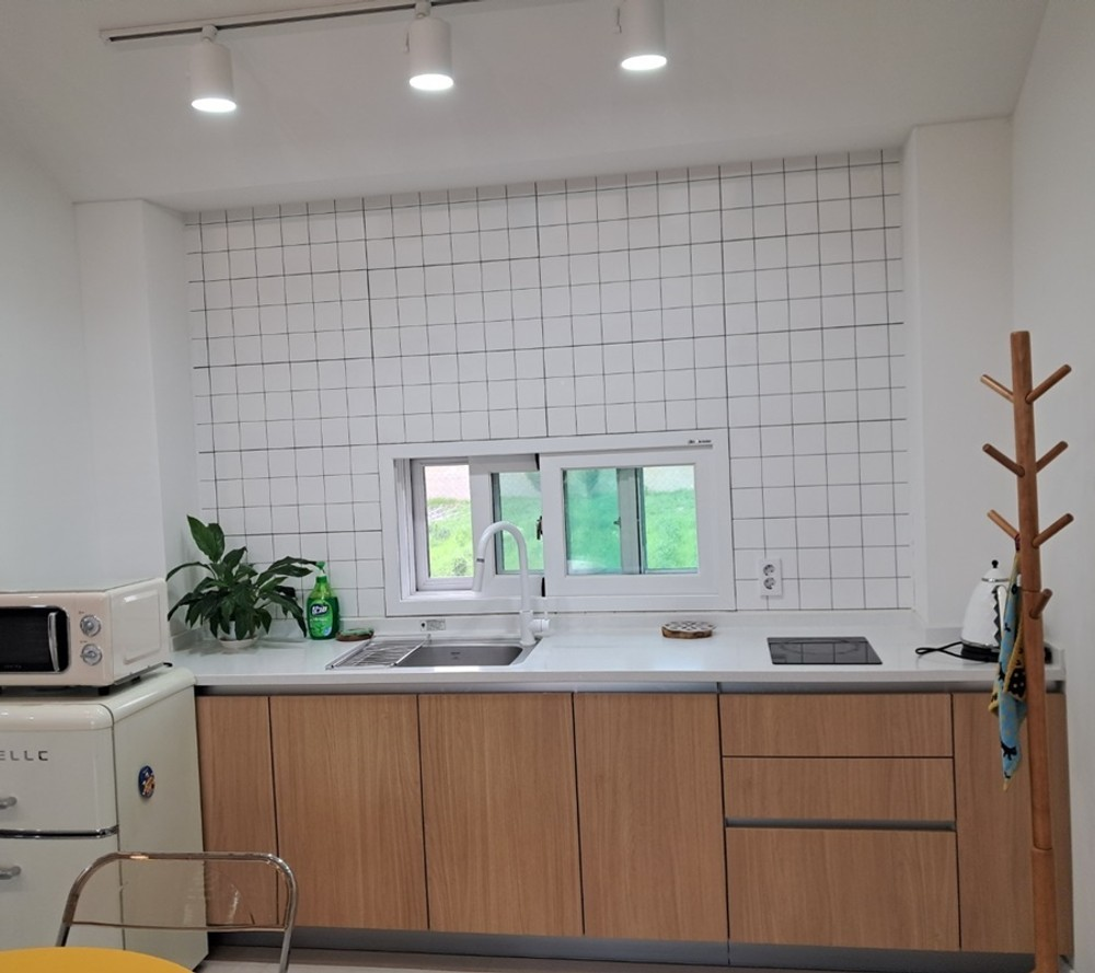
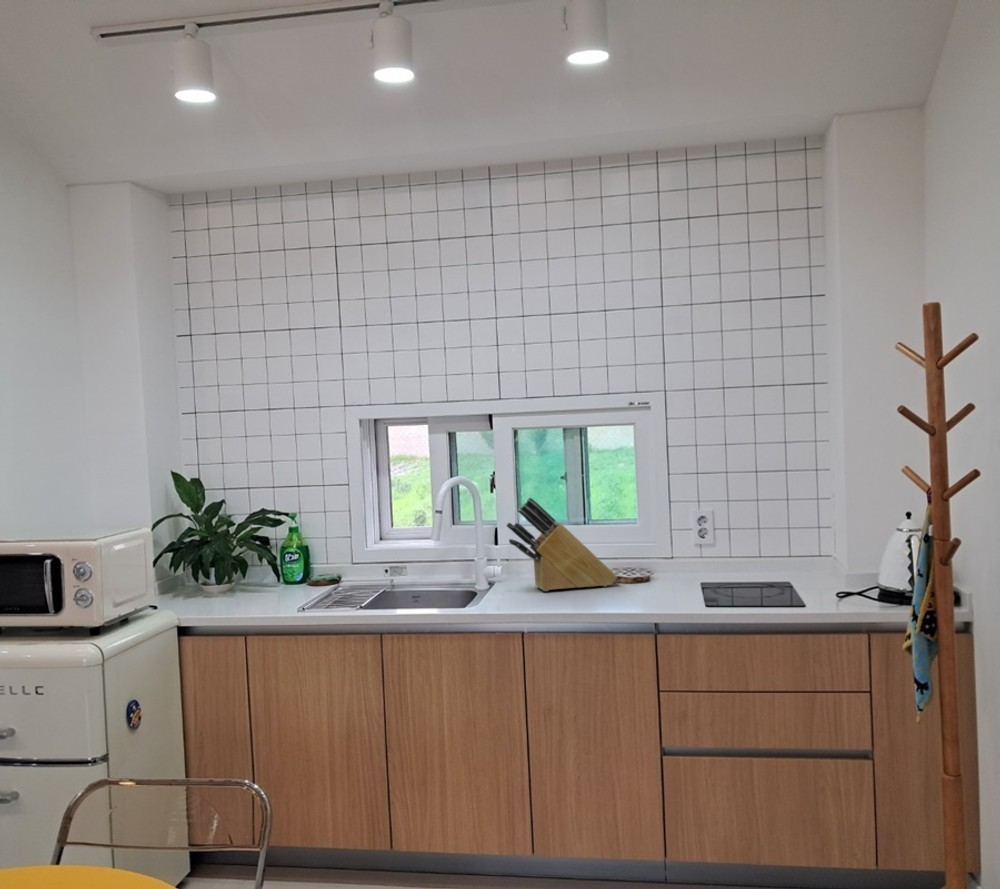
+ knife block [506,497,618,592]
